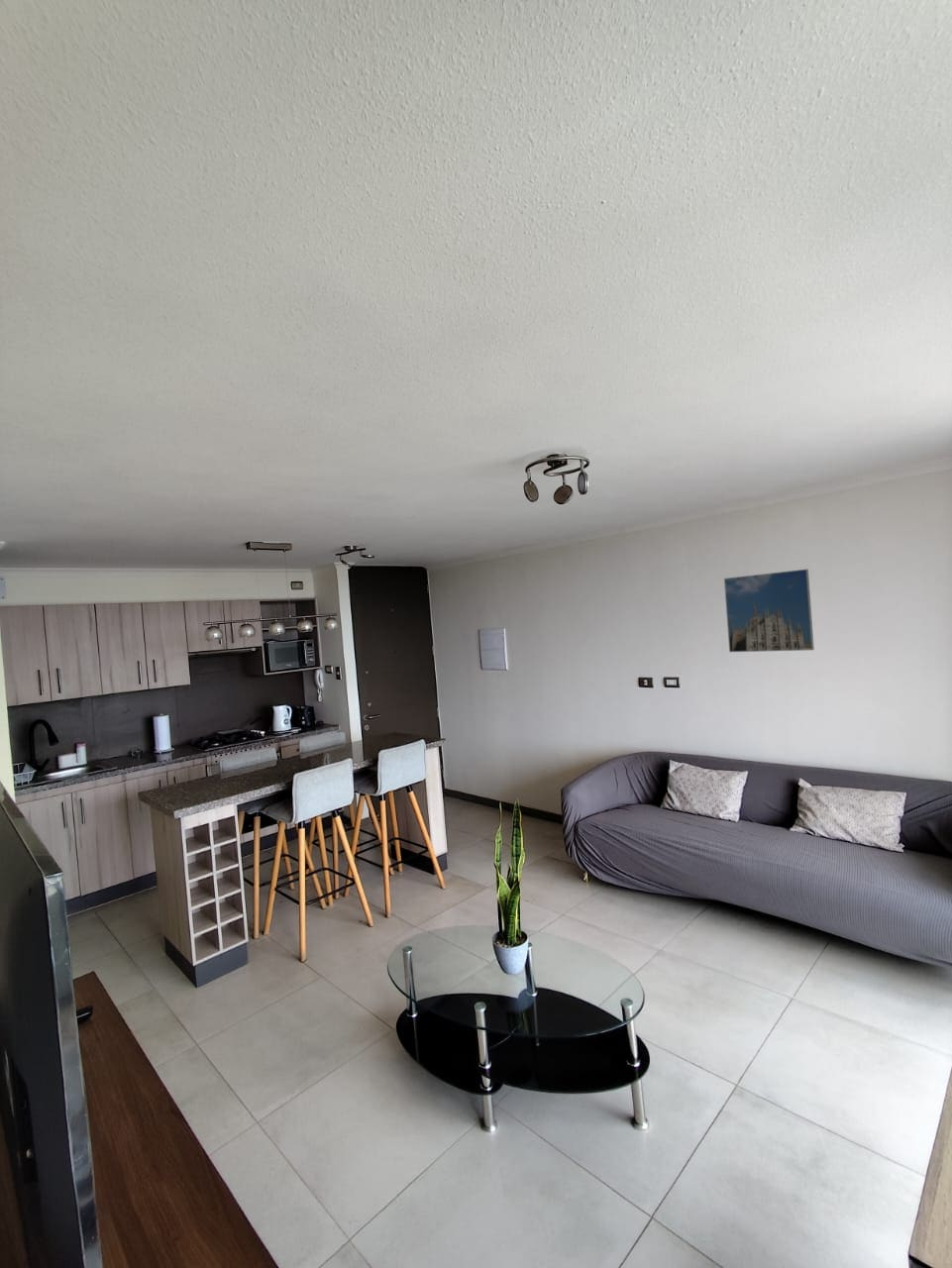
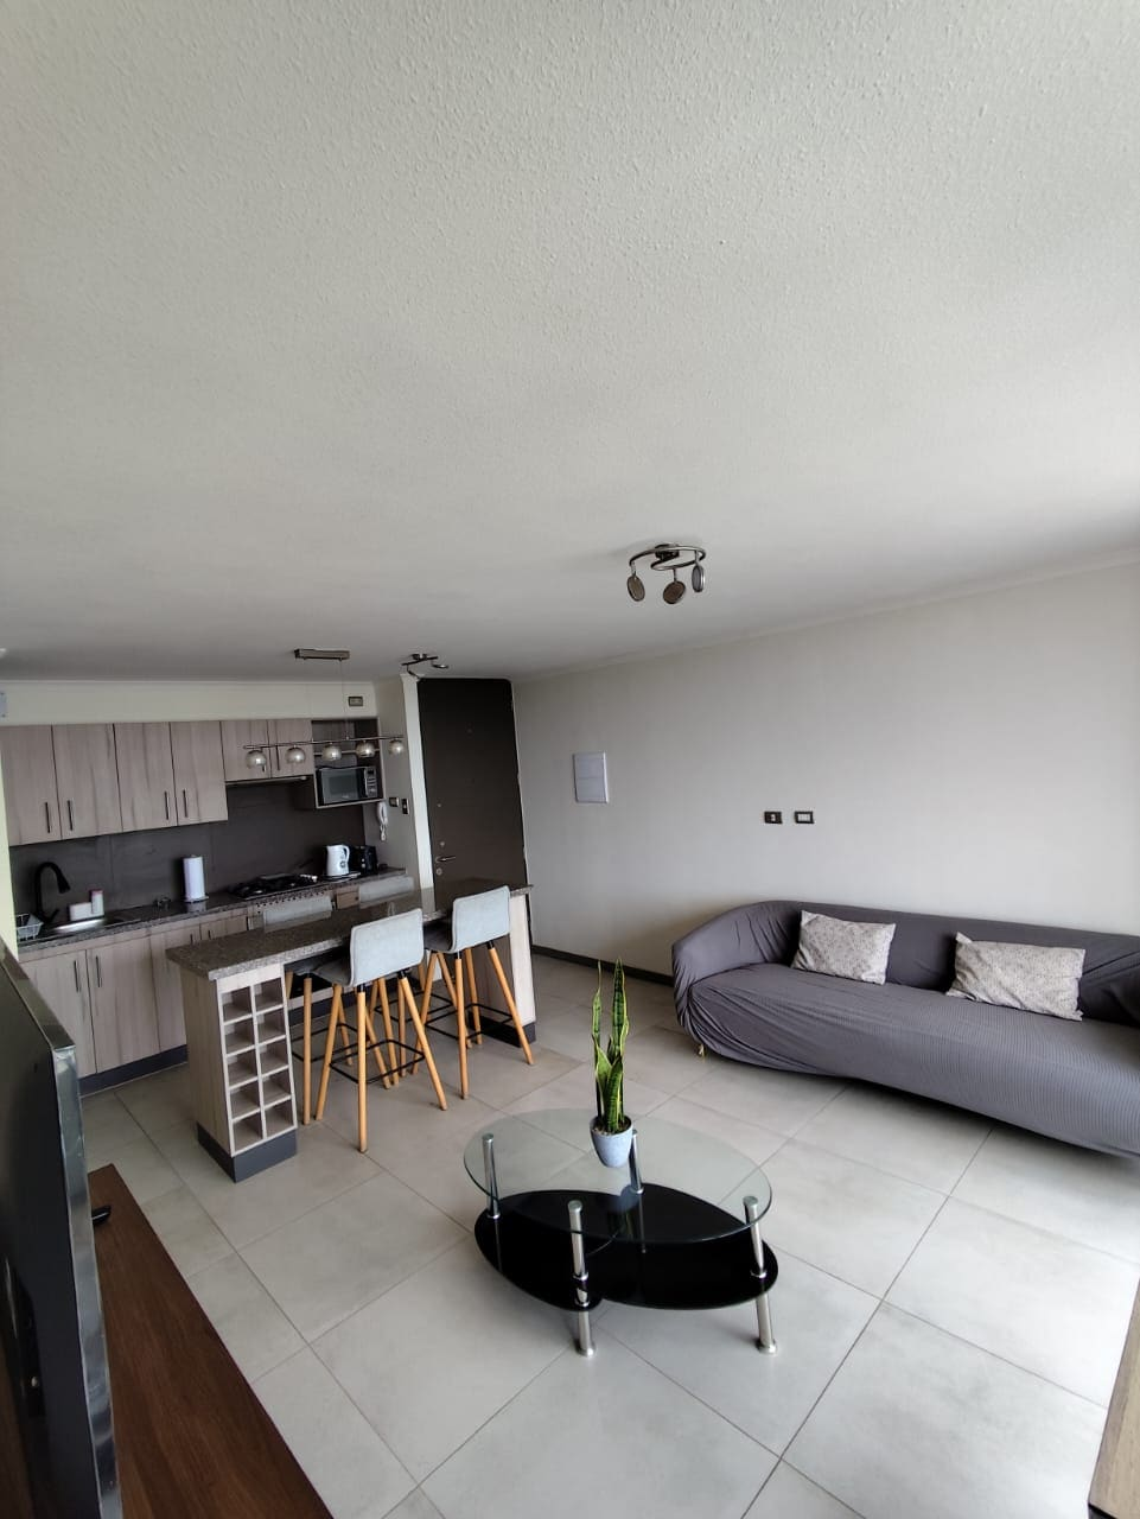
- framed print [723,568,815,653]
